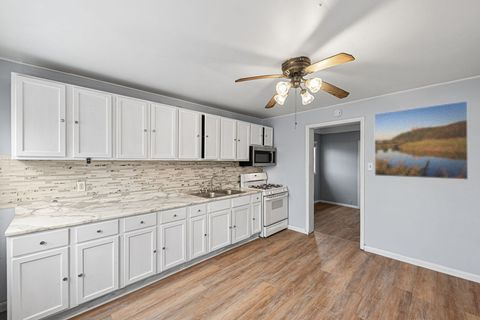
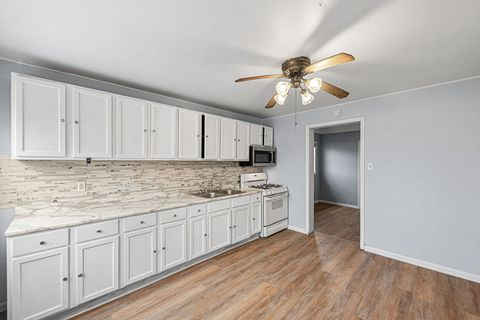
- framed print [373,100,469,181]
